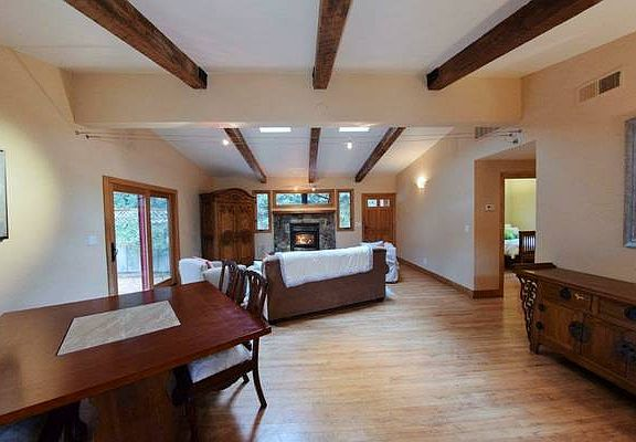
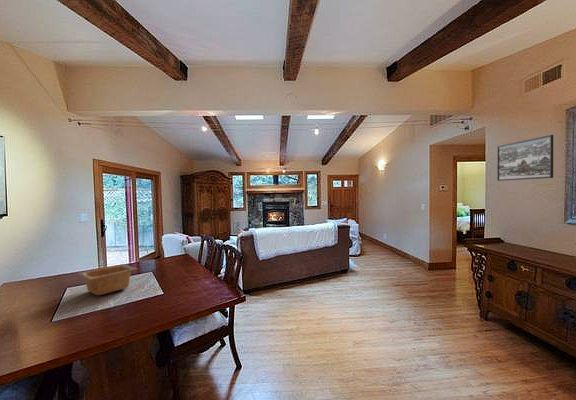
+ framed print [496,134,554,182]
+ serving bowl [76,263,139,296]
